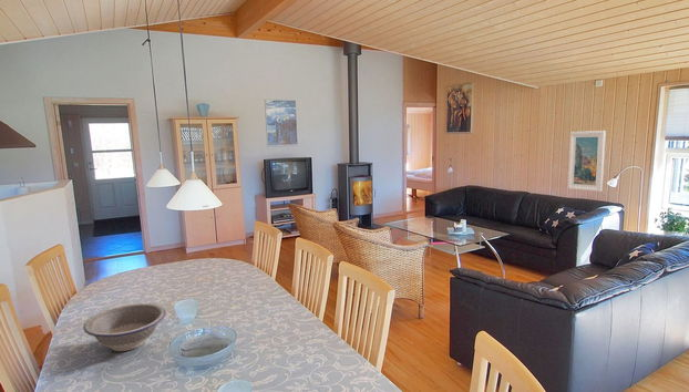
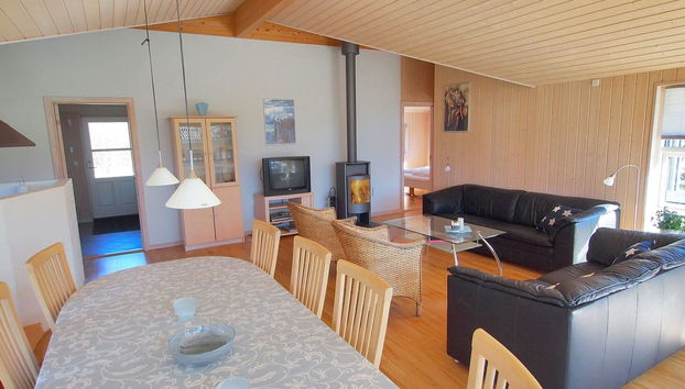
- bowl [83,302,167,352]
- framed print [567,130,607,193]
